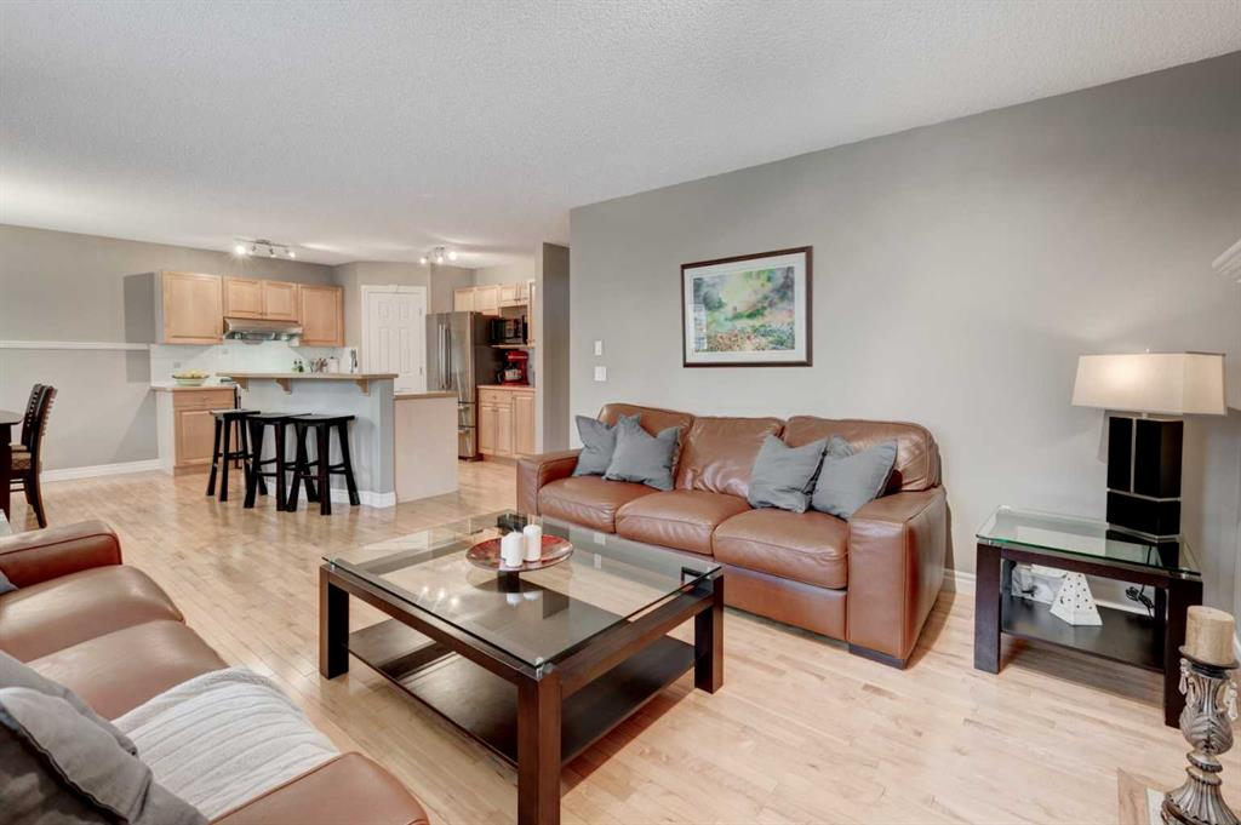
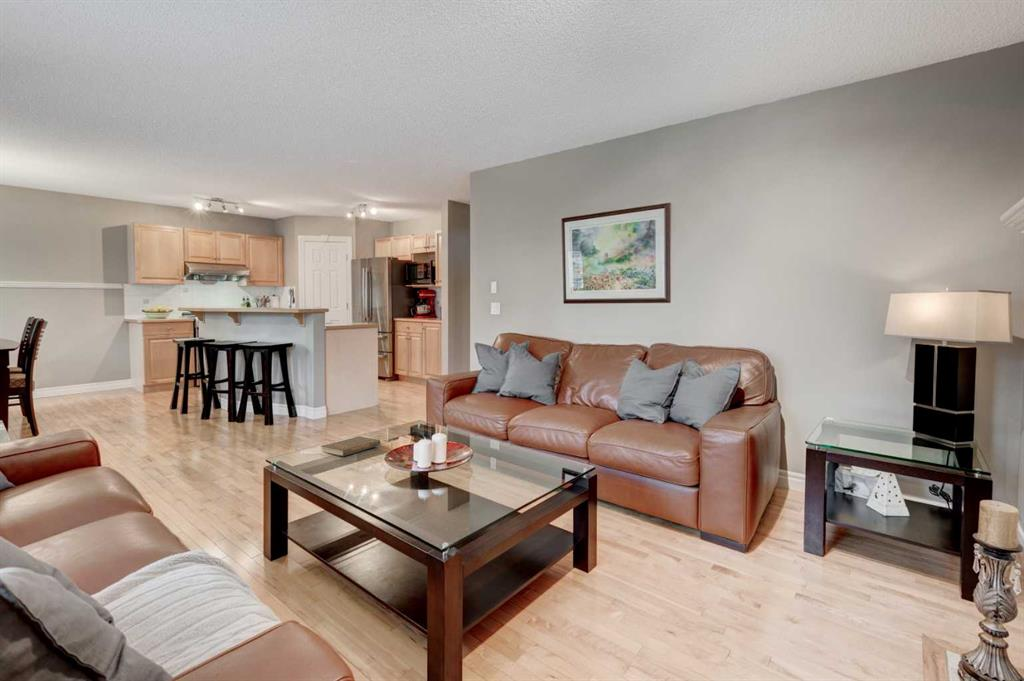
+ book [320,435,381,457]
